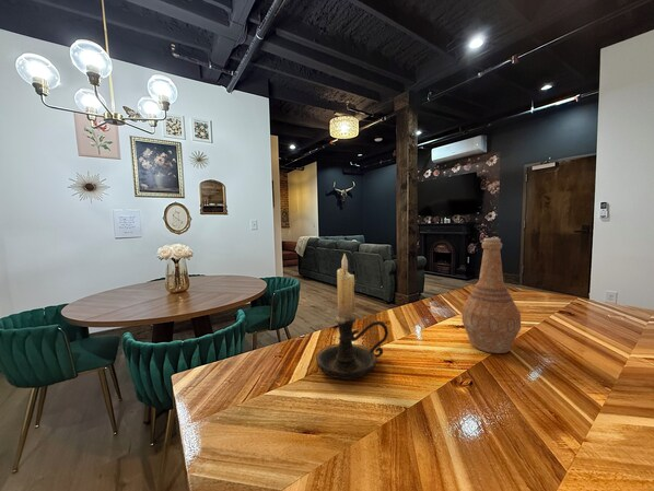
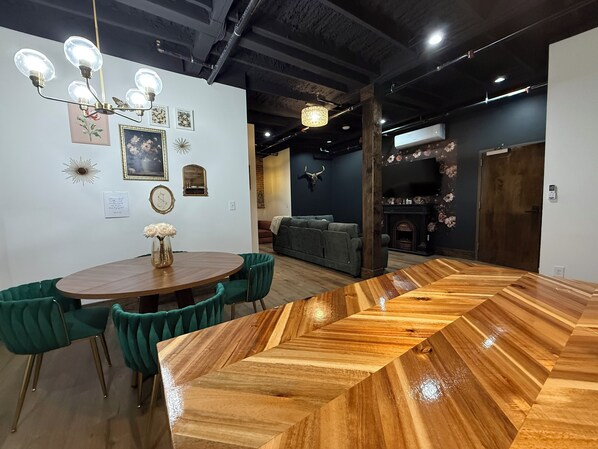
- vase [460,237,522,354]
- candle holder [315,253,389,381]
